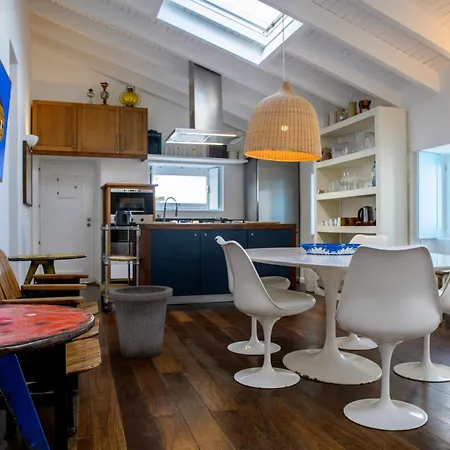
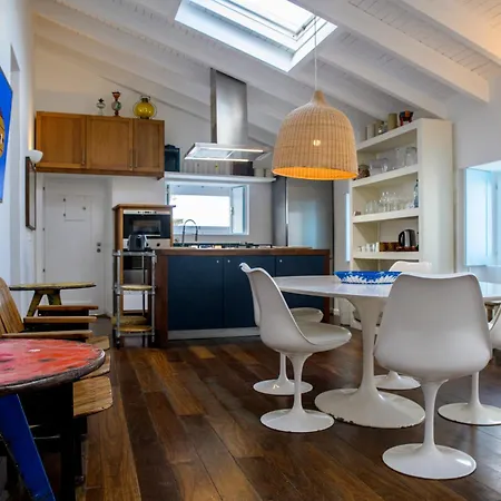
- trash can [108,285,173,359]
